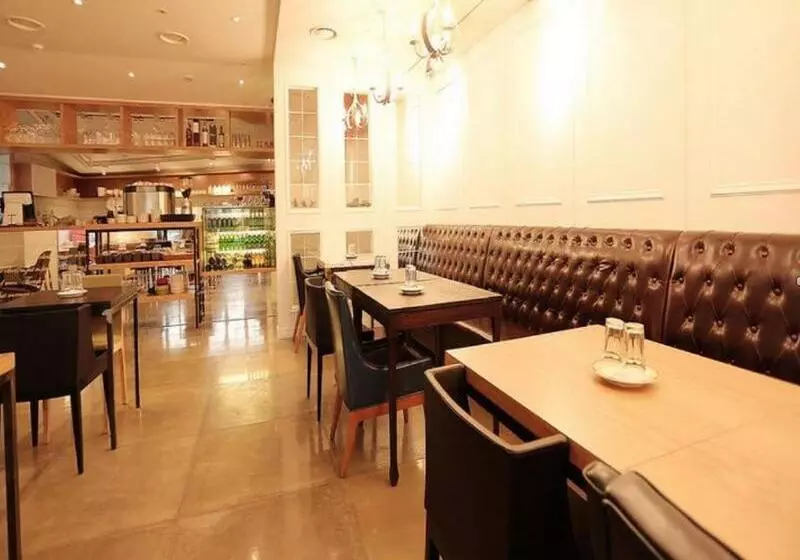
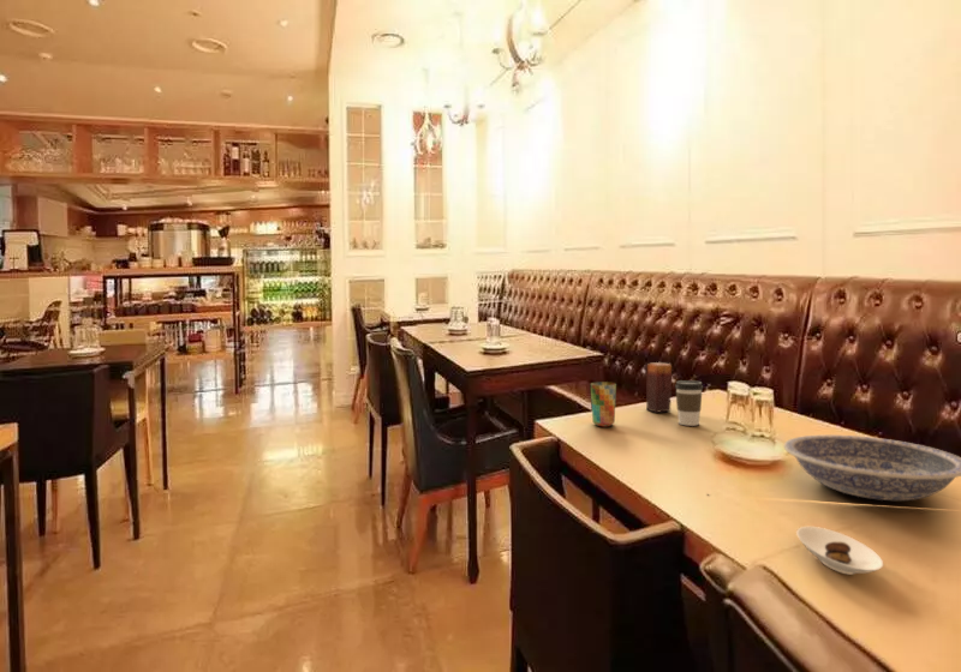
+ saucer [795,526,884,576]
+ candle [645,361,673,414]
+ bowl [783,434,961,502]
+ cup [590,380,617,427]
+ coffee cup [674,379,704,427]
